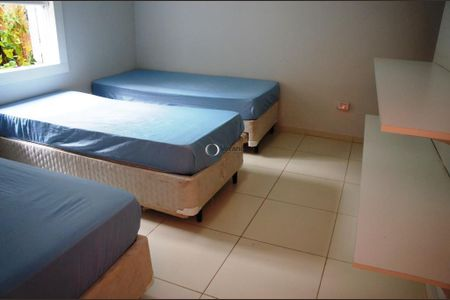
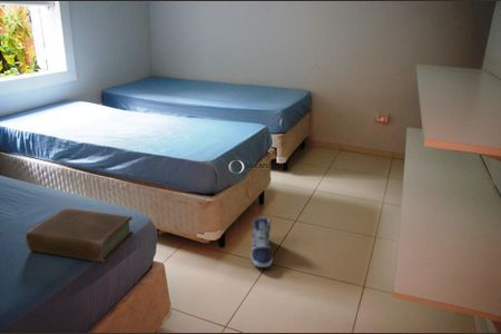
+ sneaker [249,216,274,268]
+ book [24,207,135,264]
